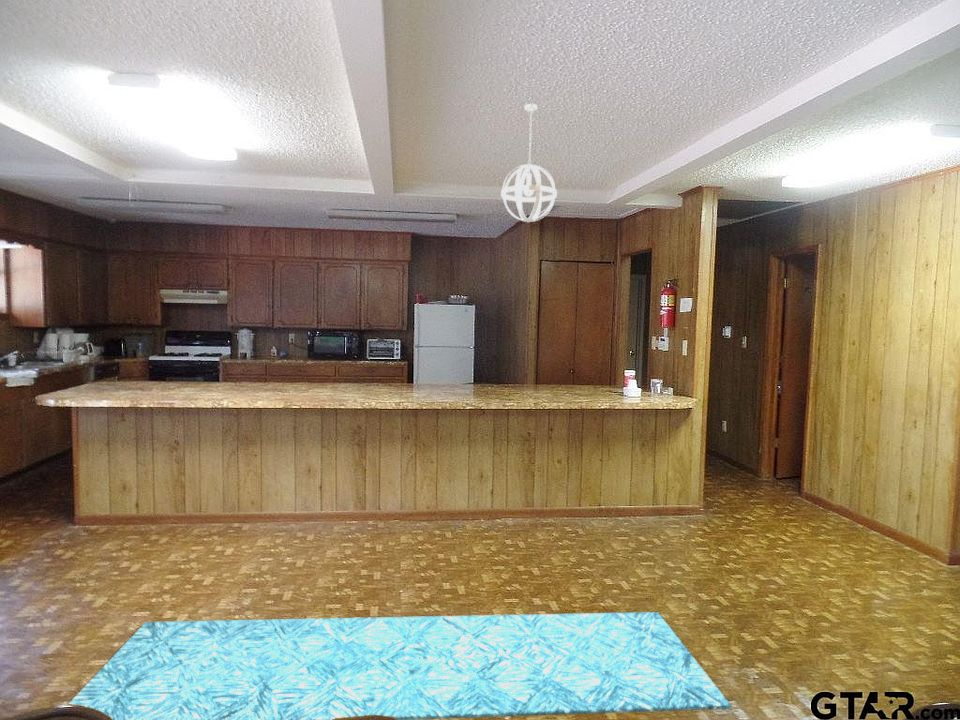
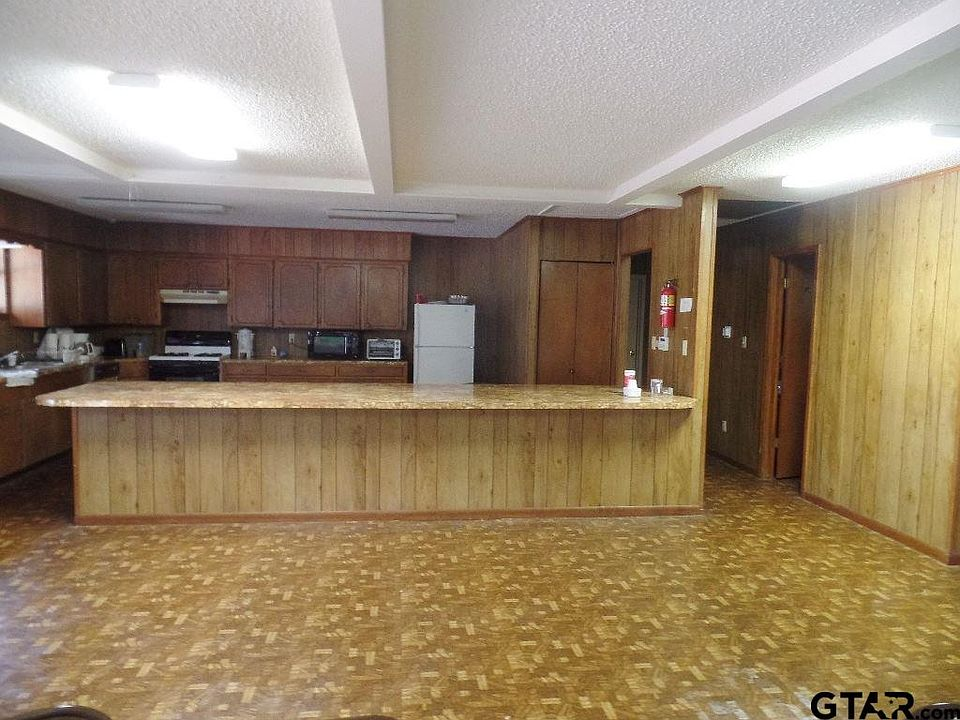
- pendant light [500,103,558,224]
- rug [67,611,732,720]
